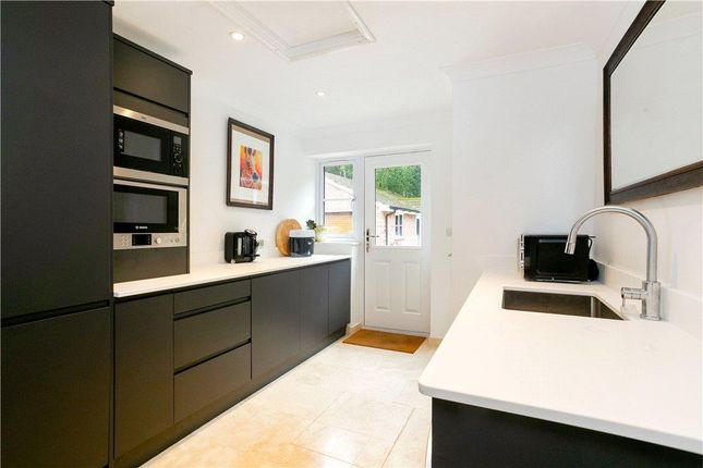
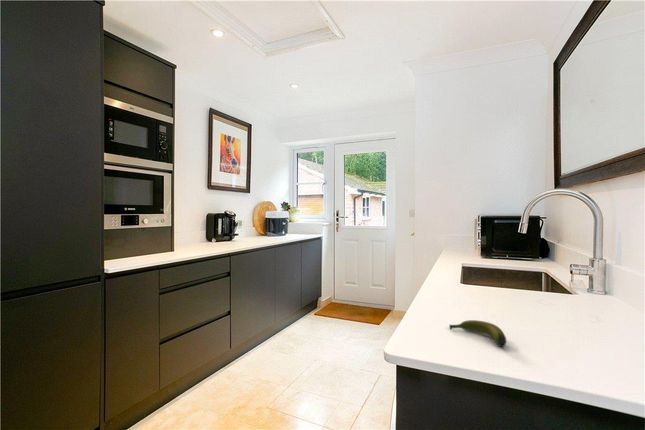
+ banana [448,319,508,348]
